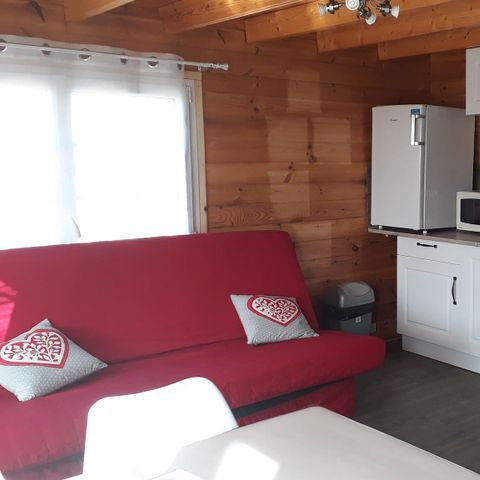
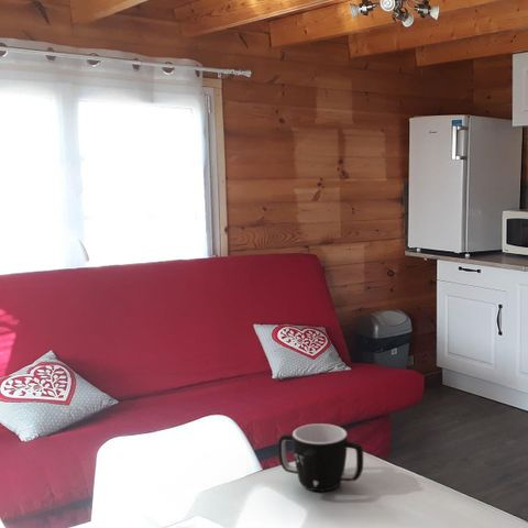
+ mug [277,422,364,492]
